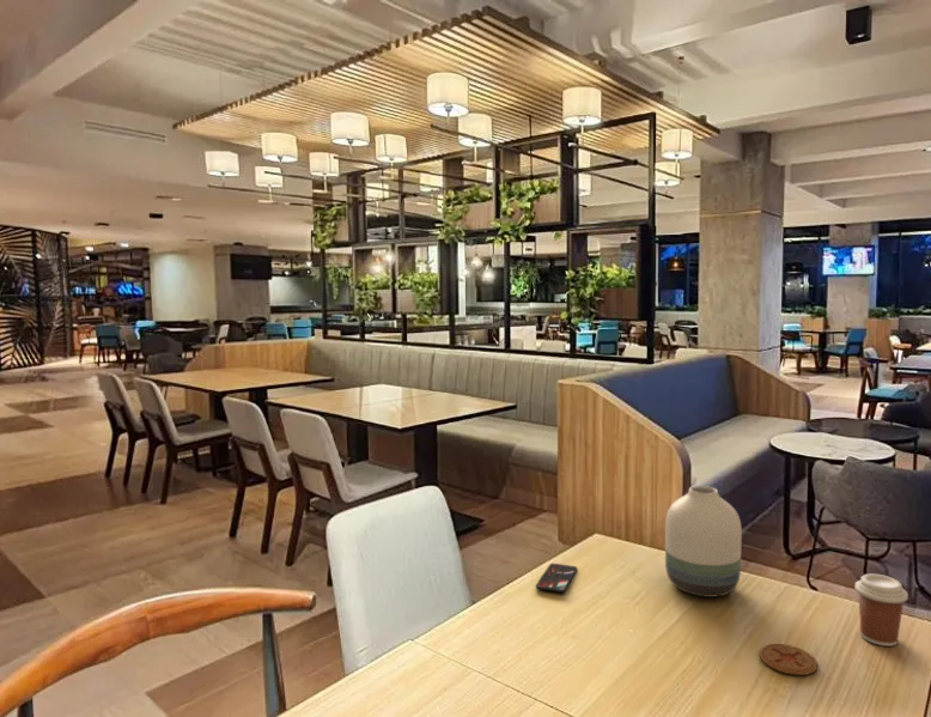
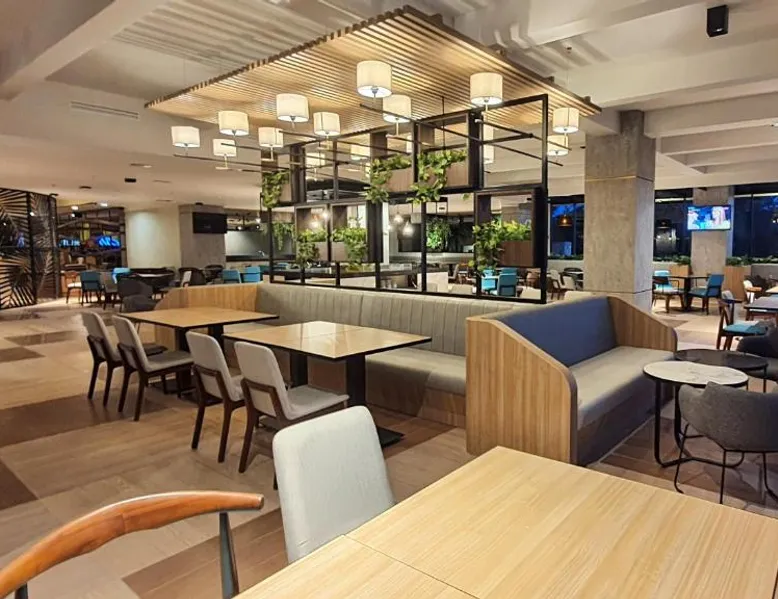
- coffee cup [853,573,909,648]
- smartphone [535,563,578,594]
- vase [664,485,743,598]
- coaster [759,643,819,676]
